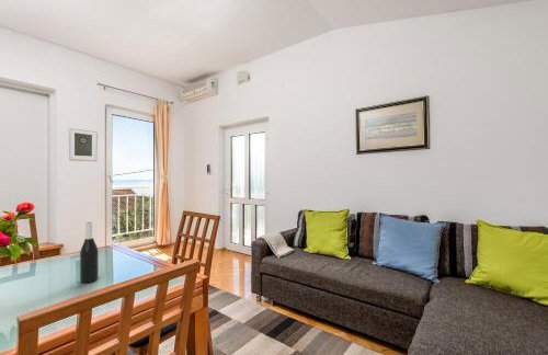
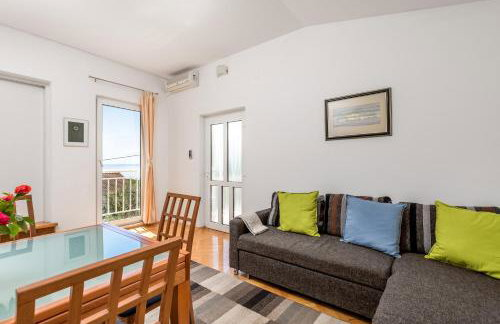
- wine bottle [79,220,100,284]
